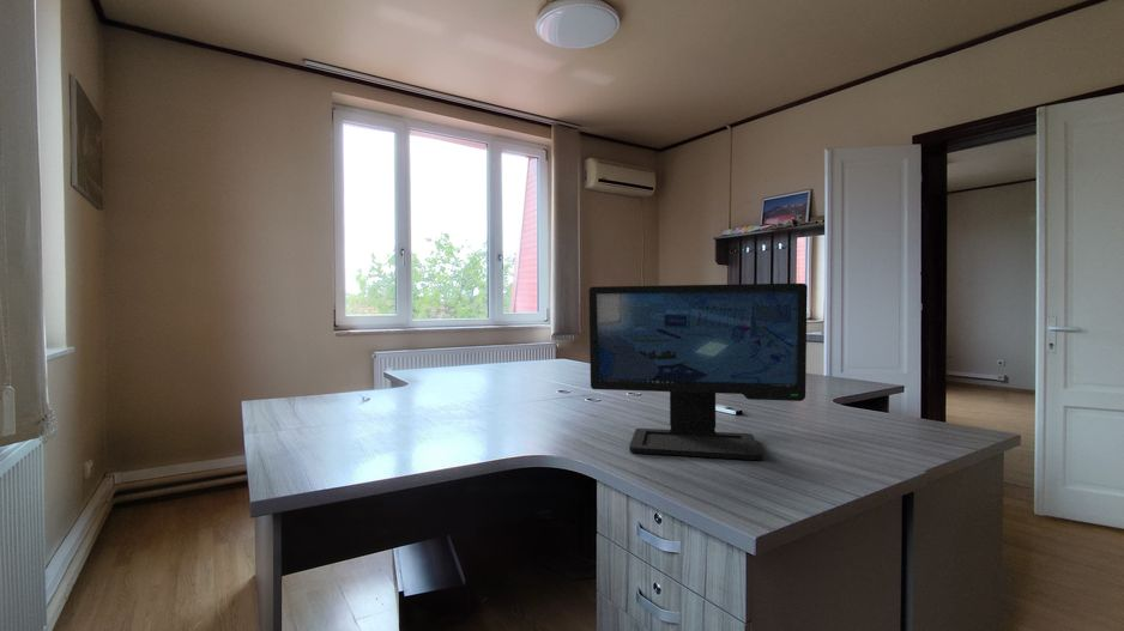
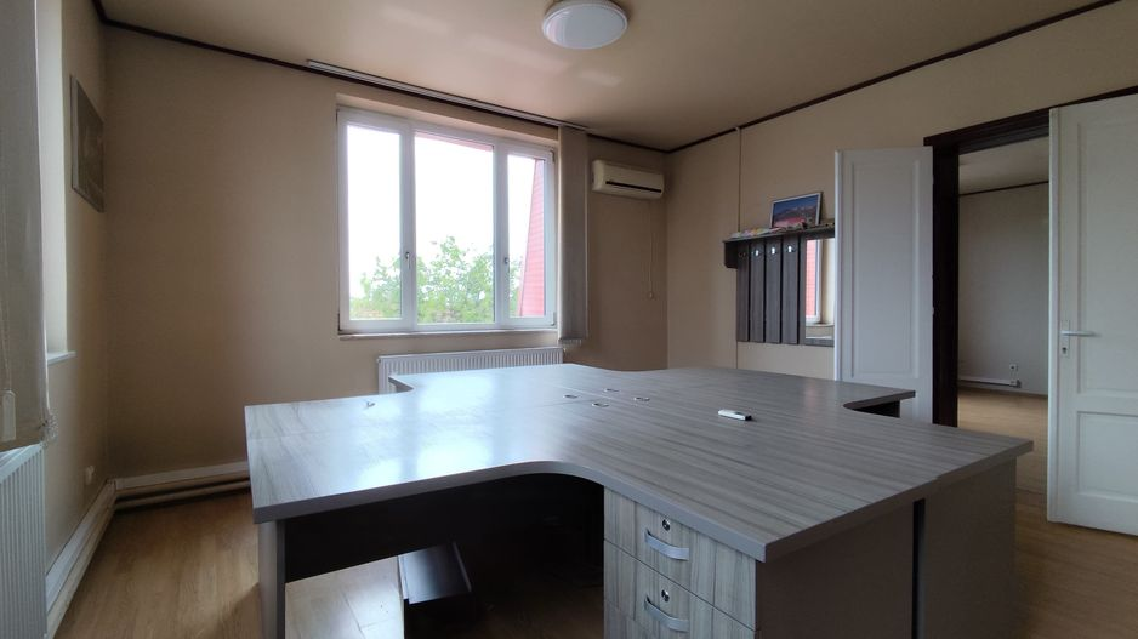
- computer monitor [588,283,809,461]
